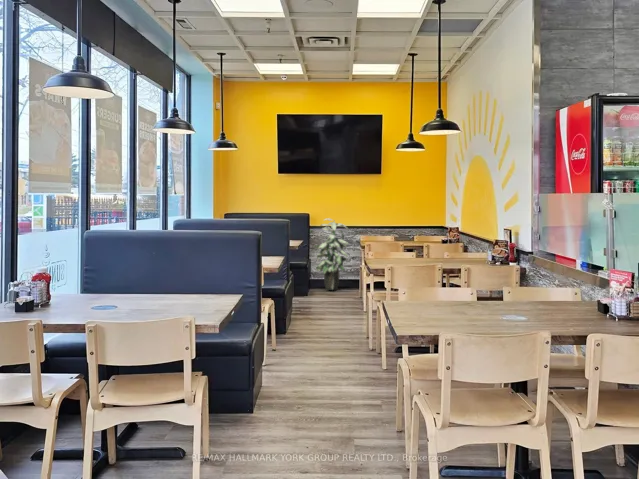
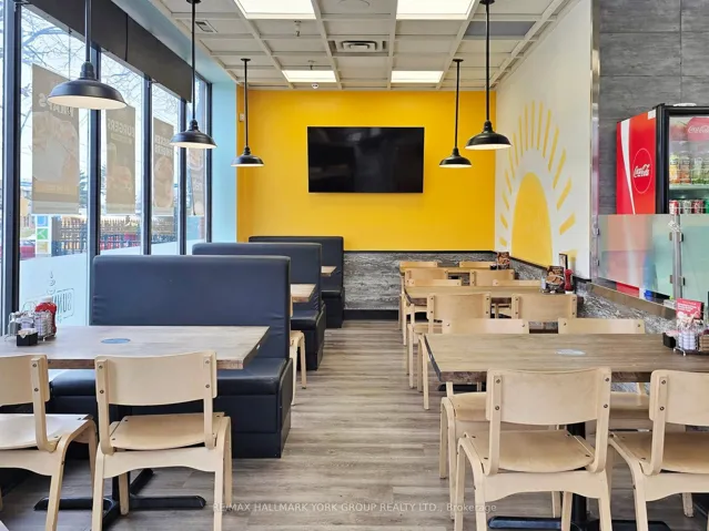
- indoor plant [313,217,349,291]
